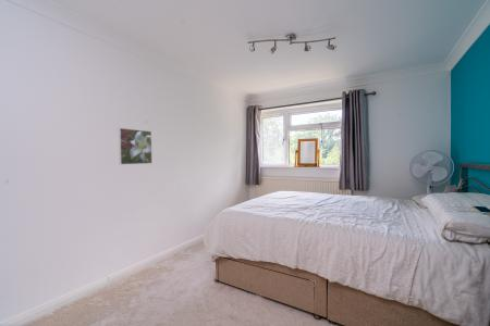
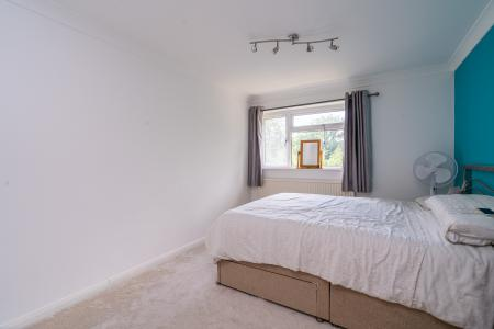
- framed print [117,127,154,165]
